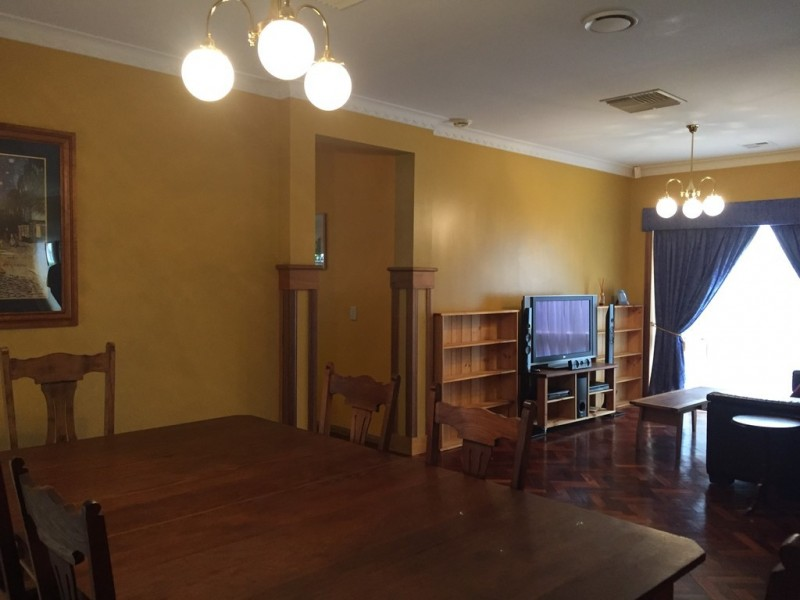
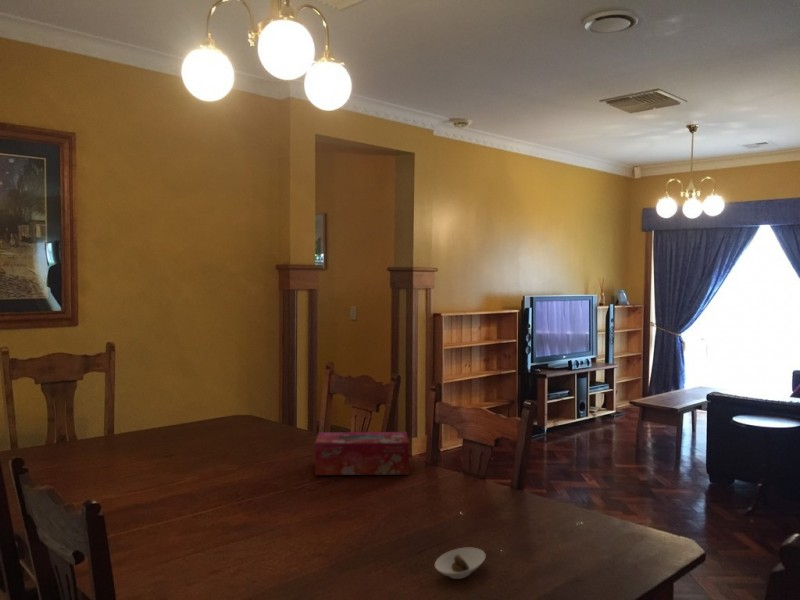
+ tissue box [314,431,410,476]
+ saucer [434,546,487,580]
